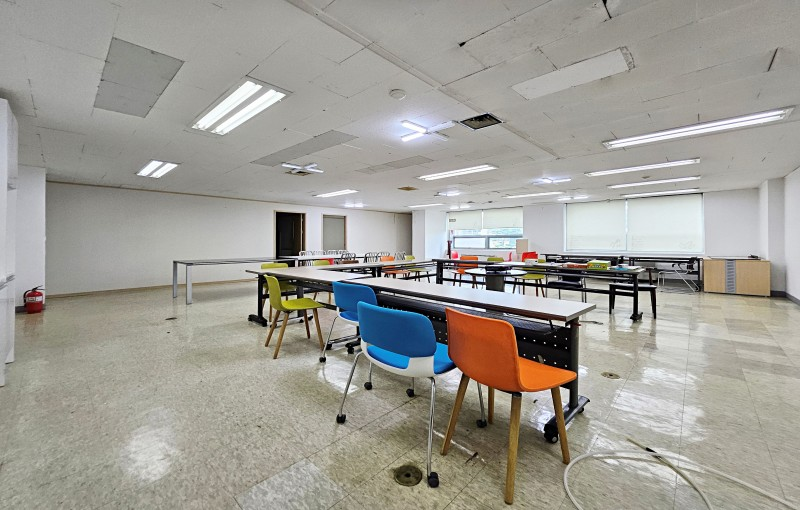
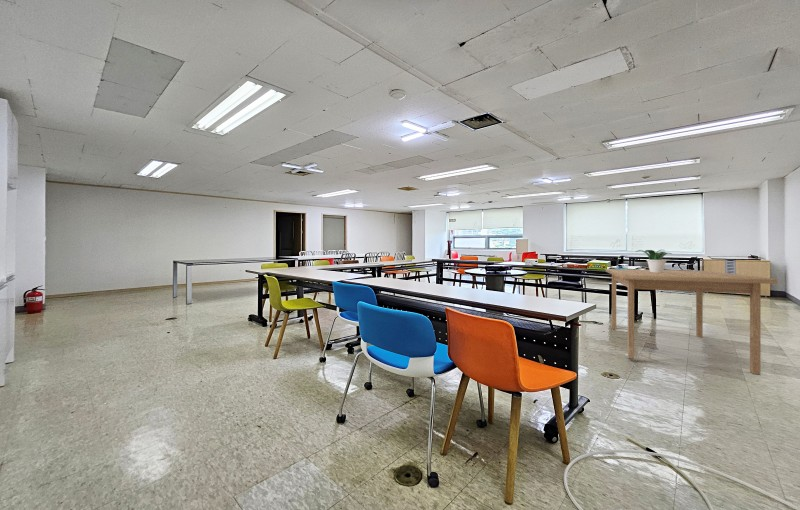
+ potted plant [635,249,673,272]
+ table [604,268,778,376]
